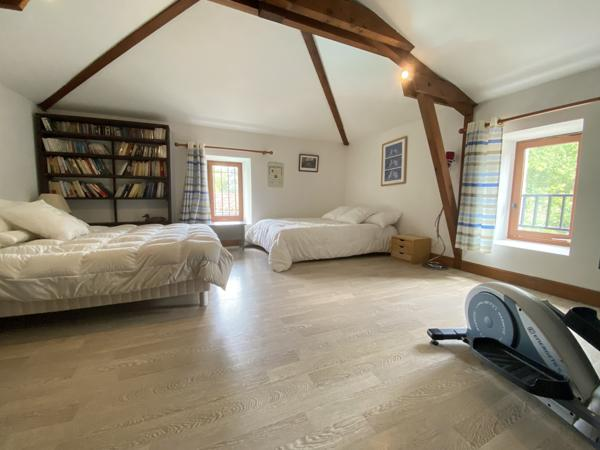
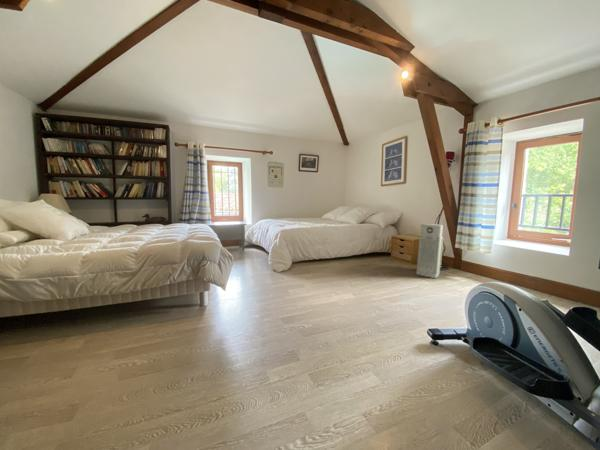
+ air purifier [415,223,444,279]
